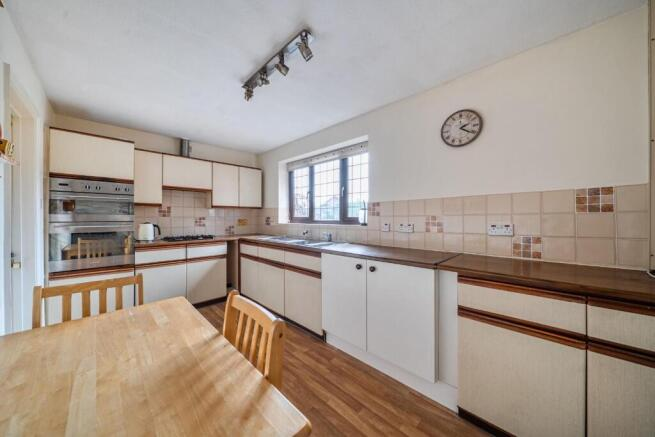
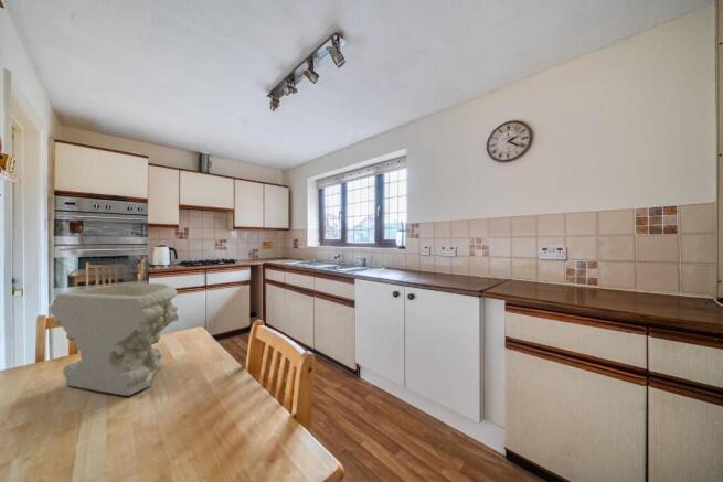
+ decorative bowl [49,282,180,397]
